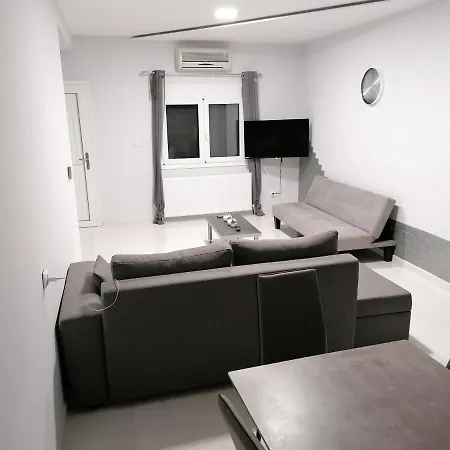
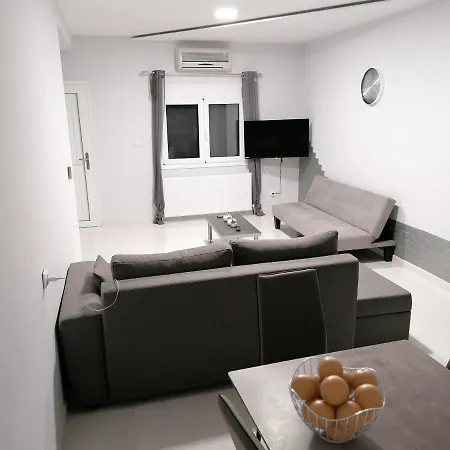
+ fruit basket [287,355,386,444]
